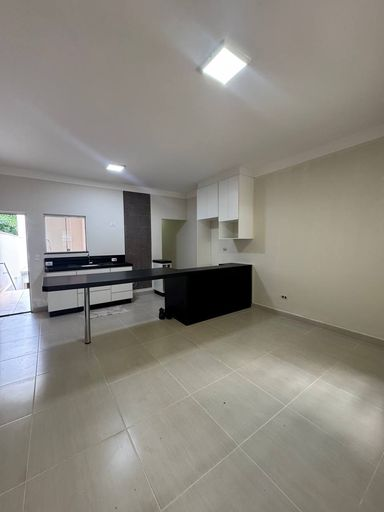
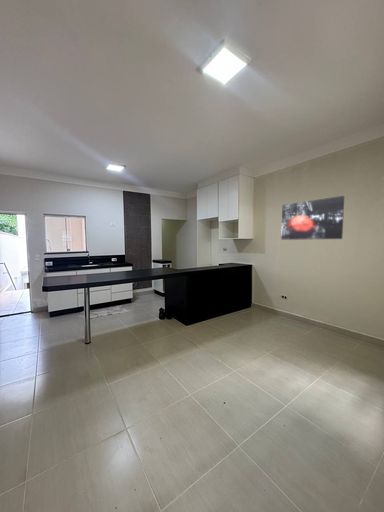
+ wall art [280,195,345,241]
